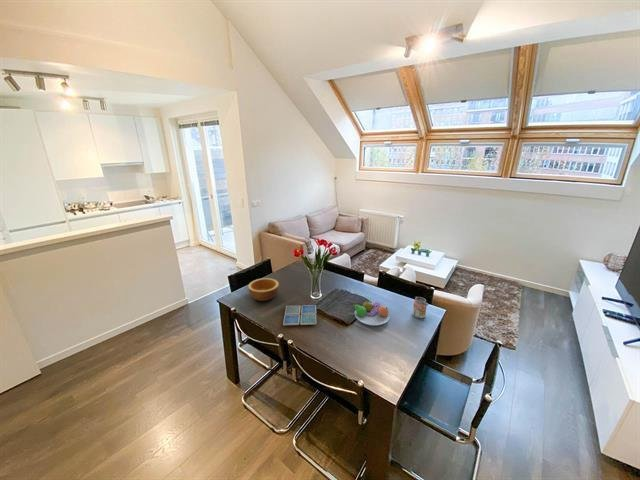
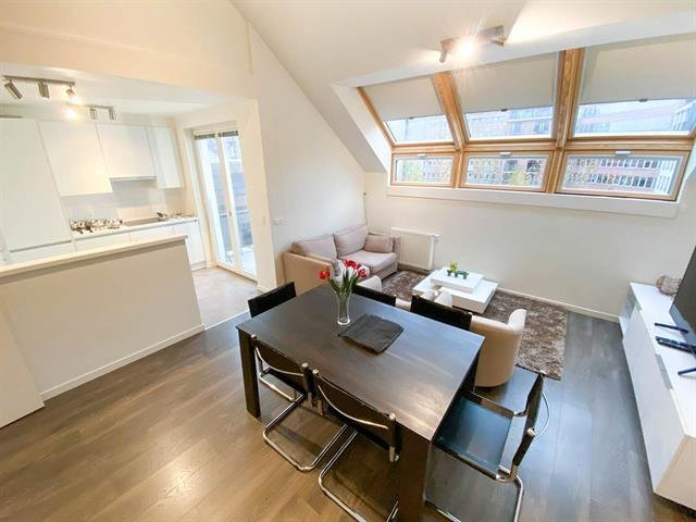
- drink coaster [282,304,317,326]
- beverage can [412,296,429,319]
- fruit bowl [351,298,391,327]
- bowl [247,277,280,302]
